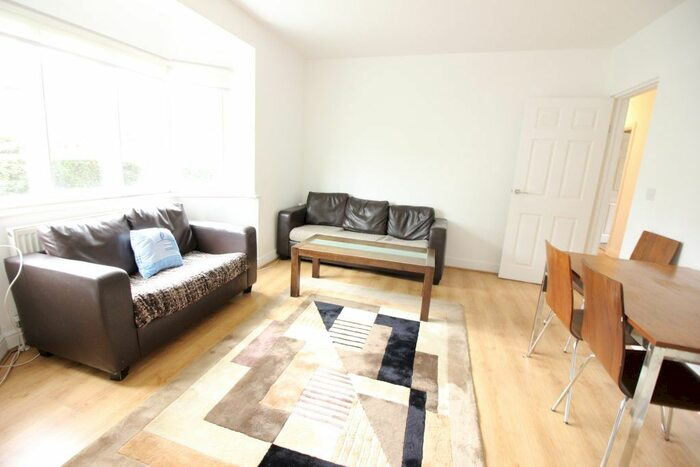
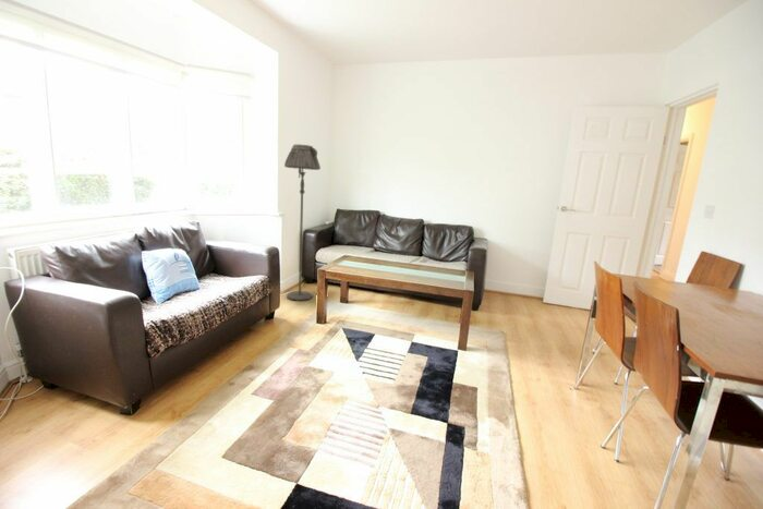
+ floor lamp [283,143,322,302]
